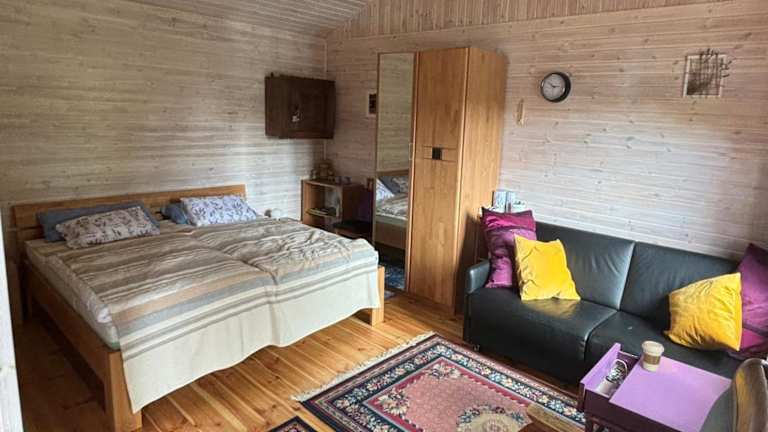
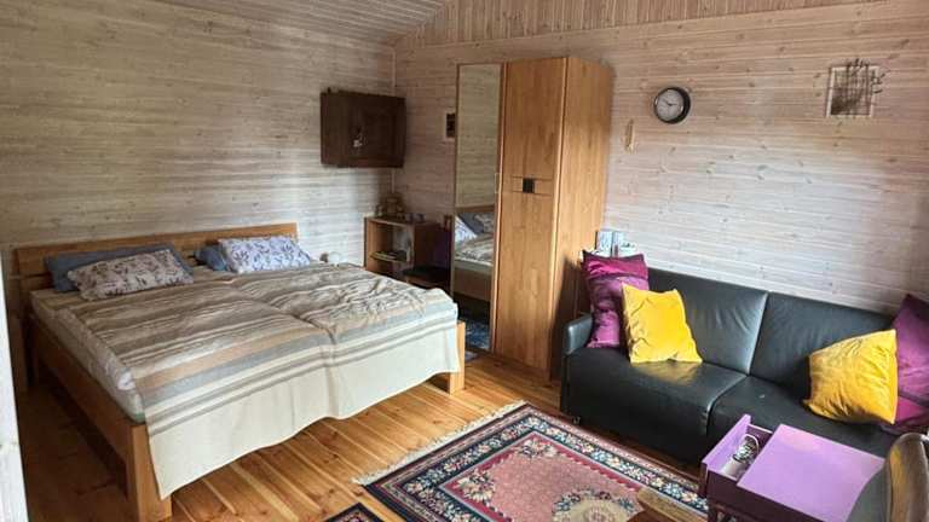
- coffee cup [641,340,665,373]
